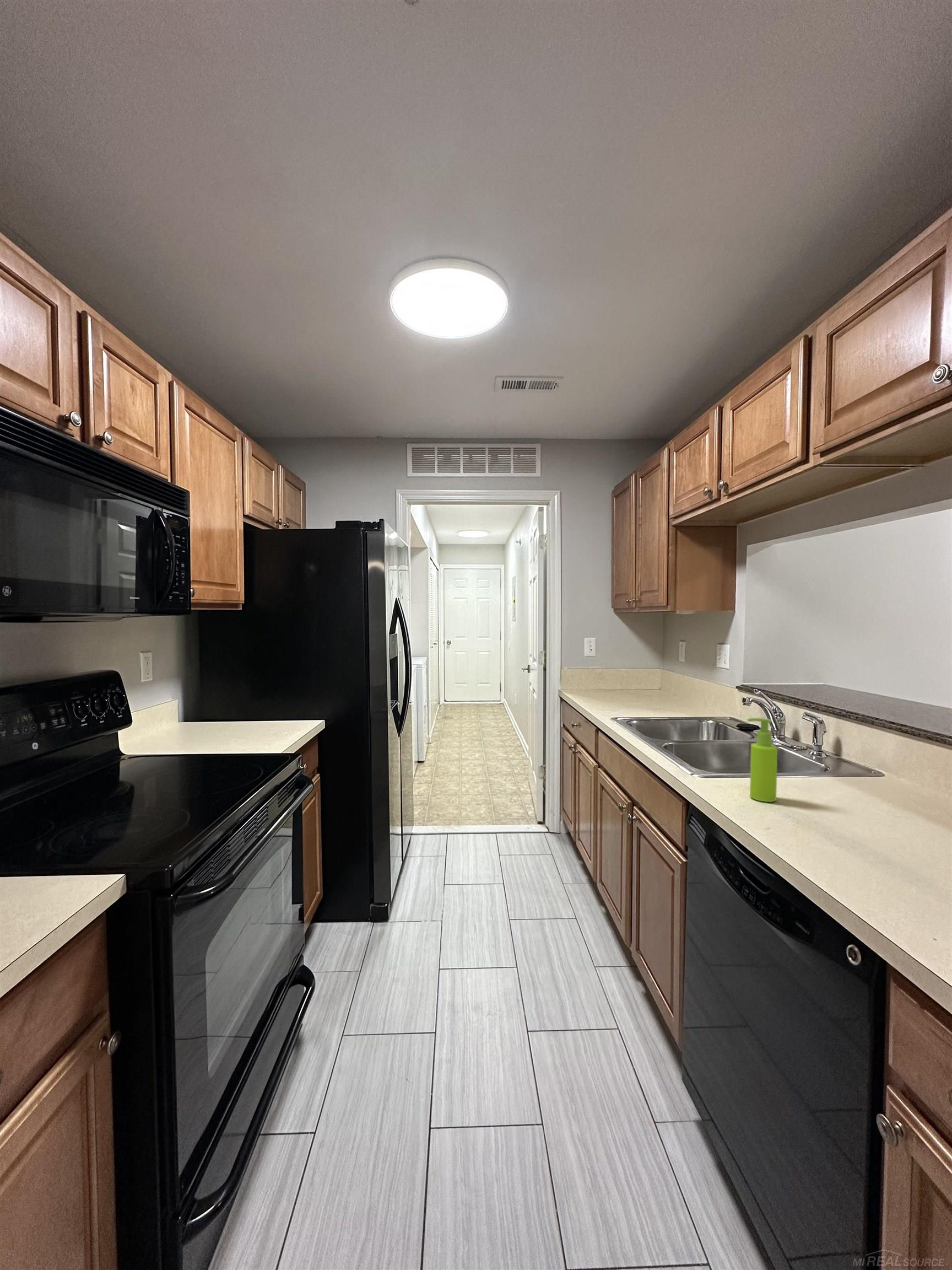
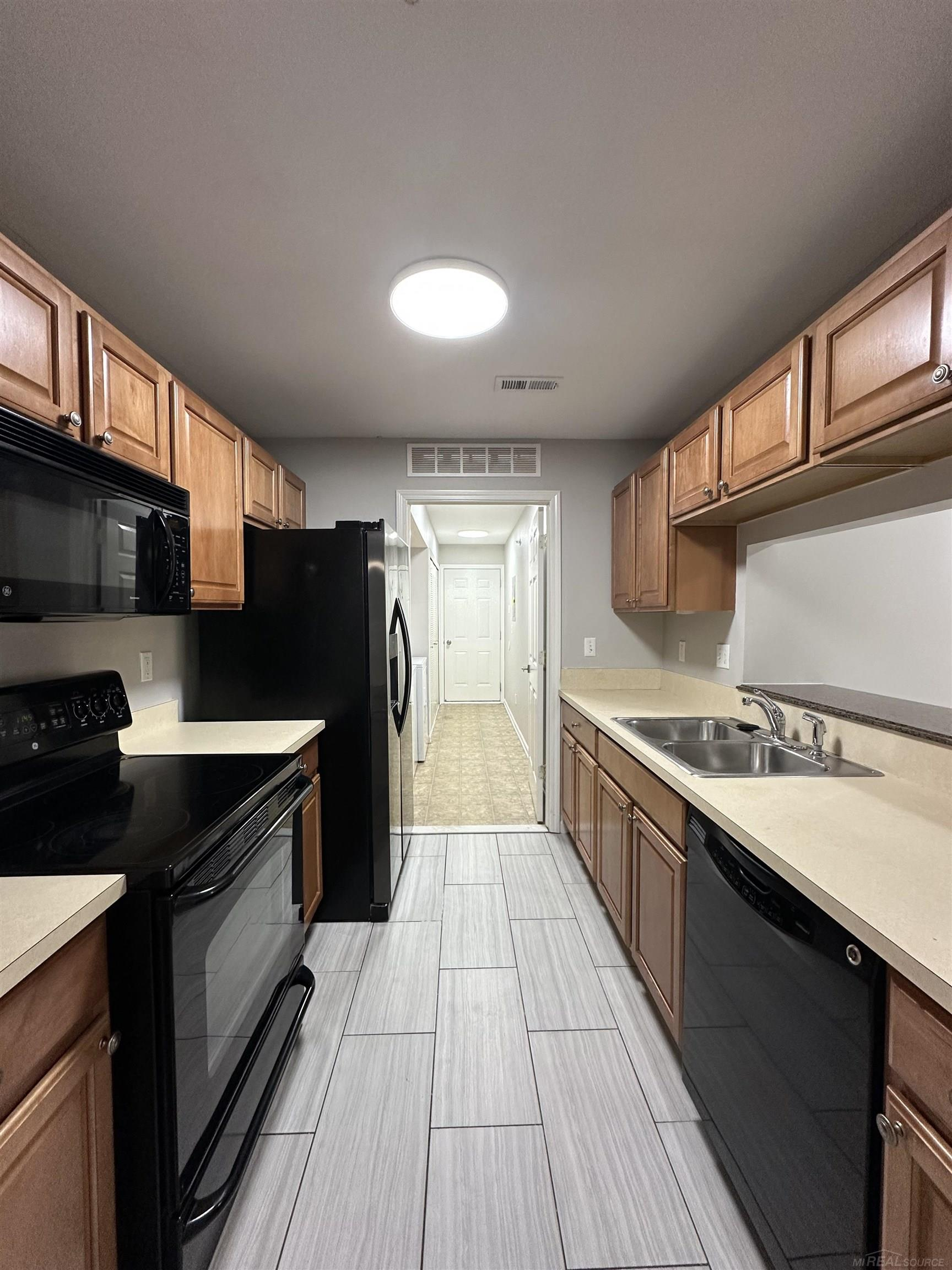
- soap dispenser [747,717,778,803]
